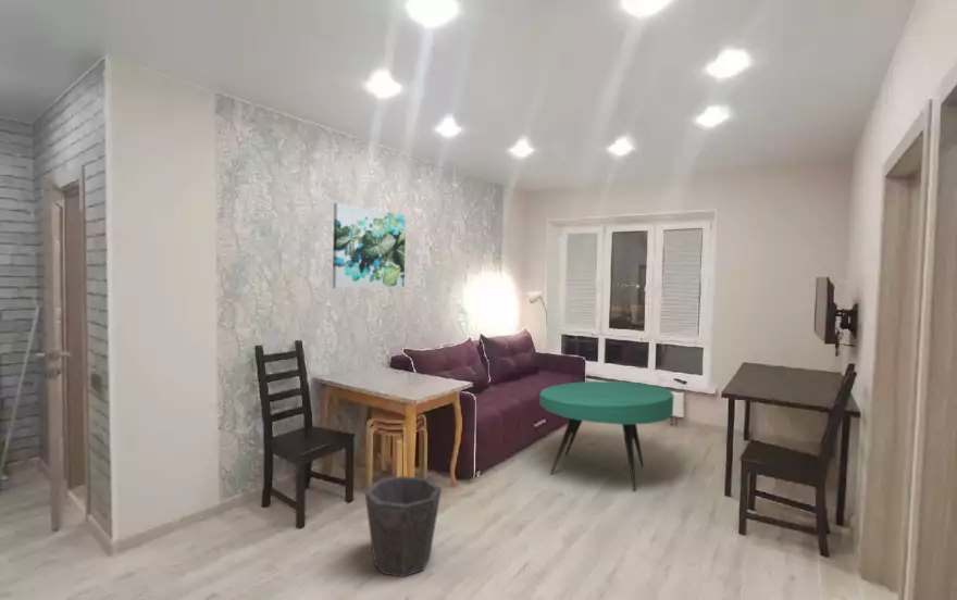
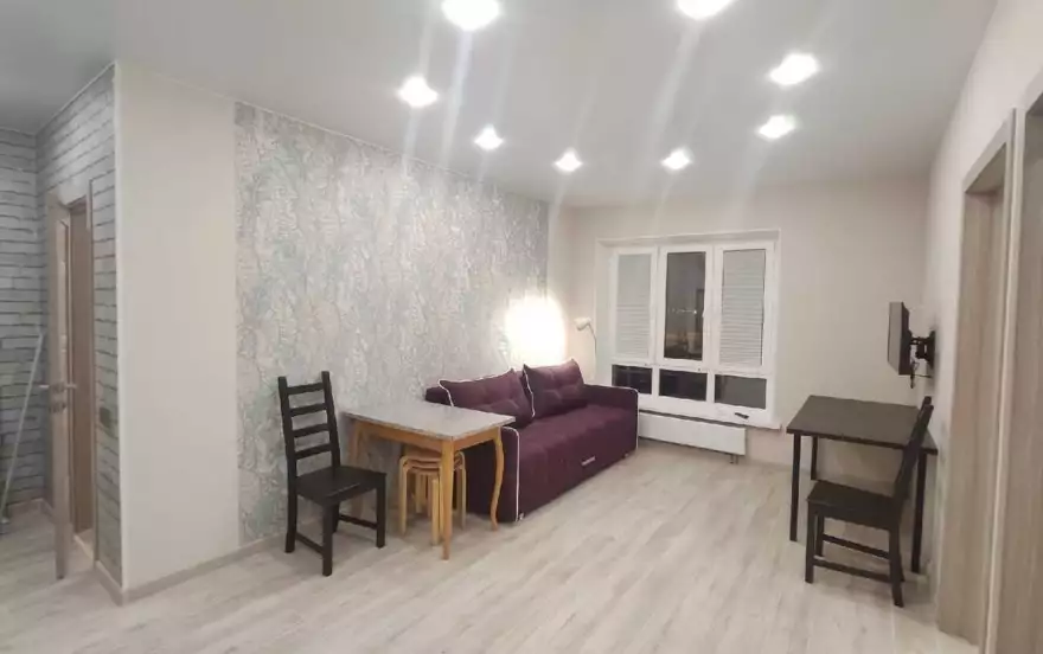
- waste bin [363,475,443,578]
- coffee table [538,380,675,491]
- wall art [332,202,407,290]
